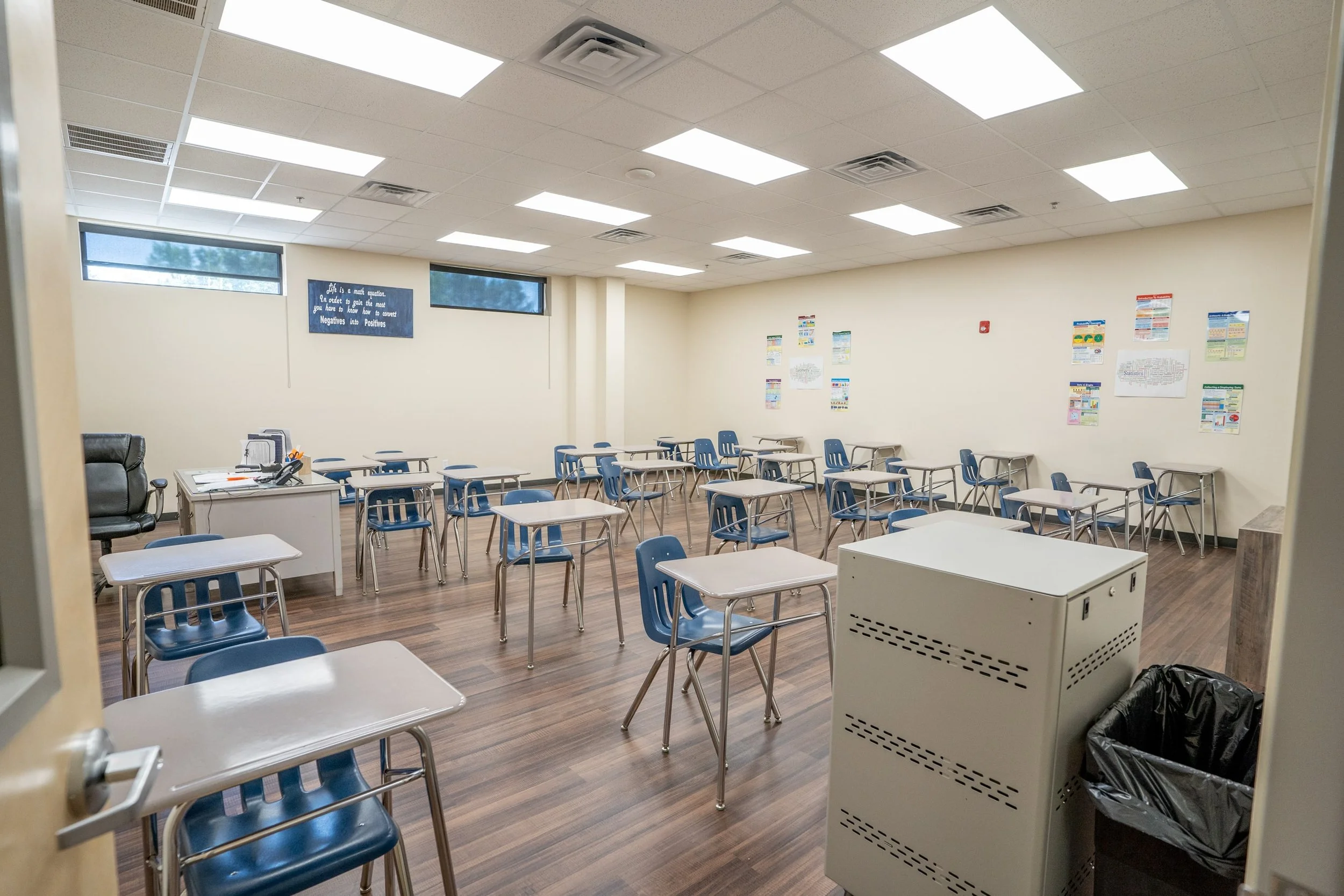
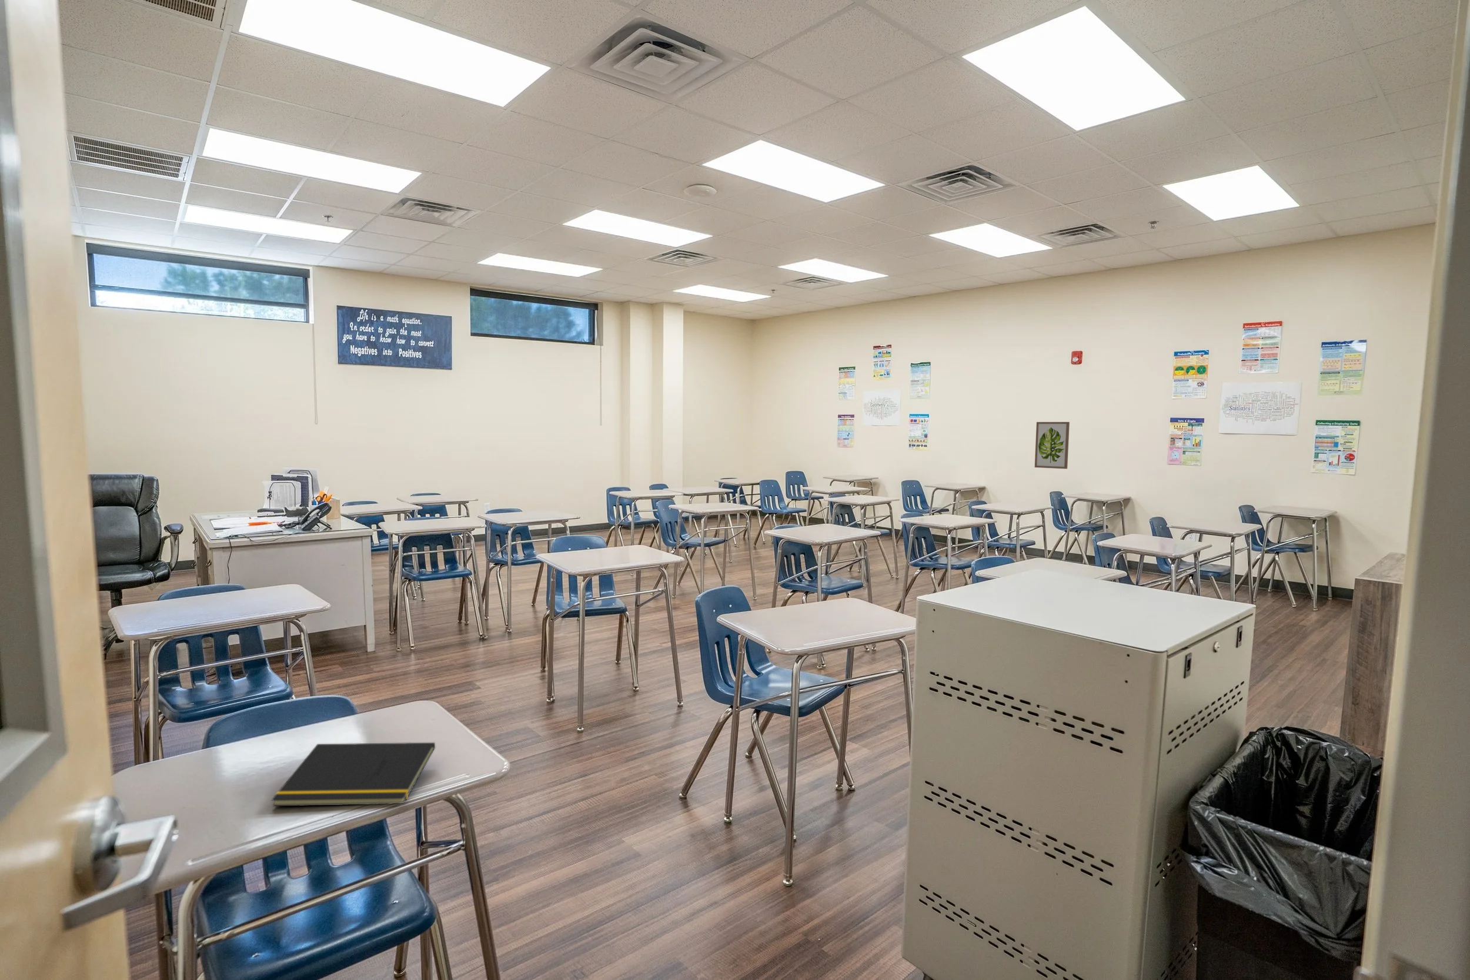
+ wall art [1035,421,1070,469]
+ notepad [271,742,435,806]
